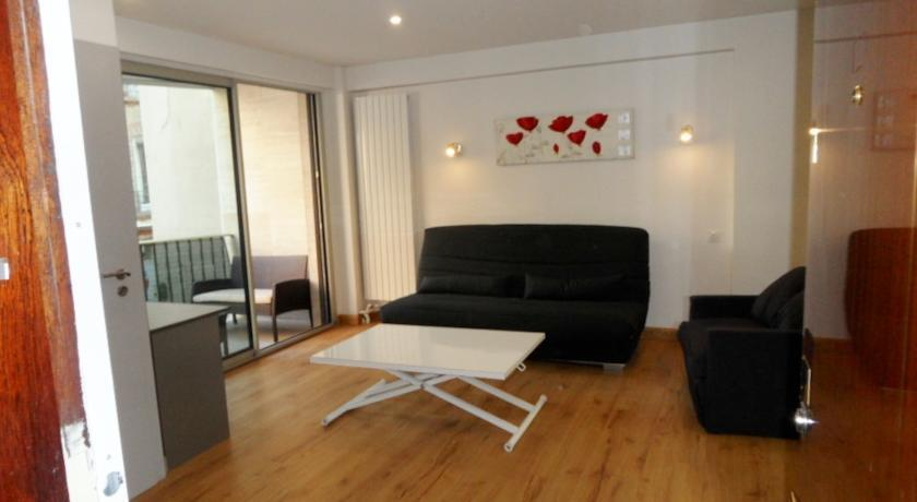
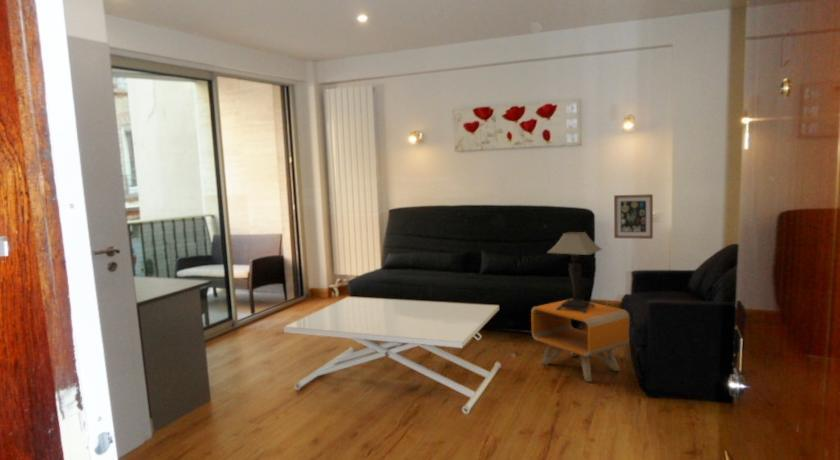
+ wall art [613,193,654,240]
+ table lamp [546,231,603,313]
+ nightstand [530,298,631,383]
